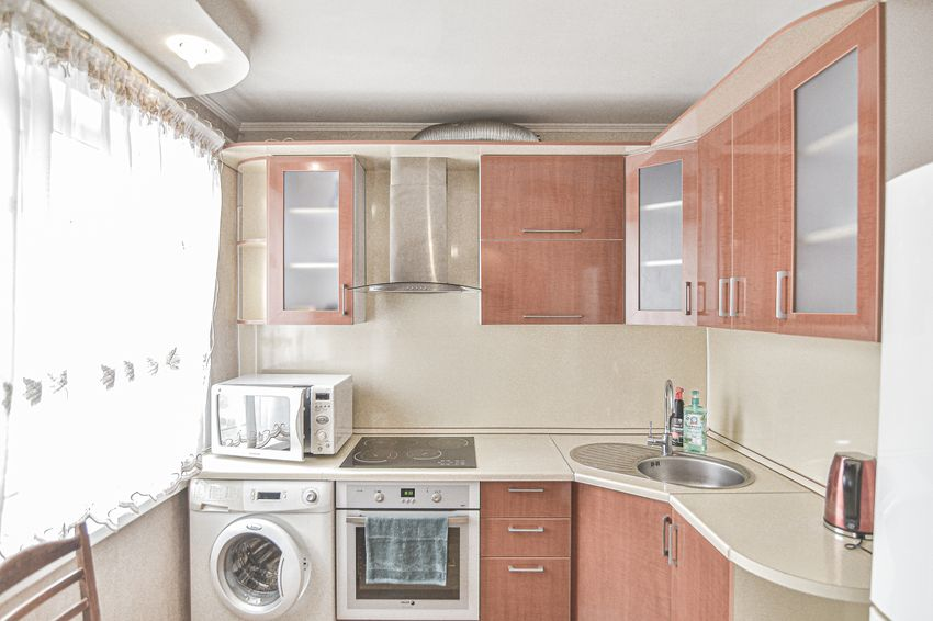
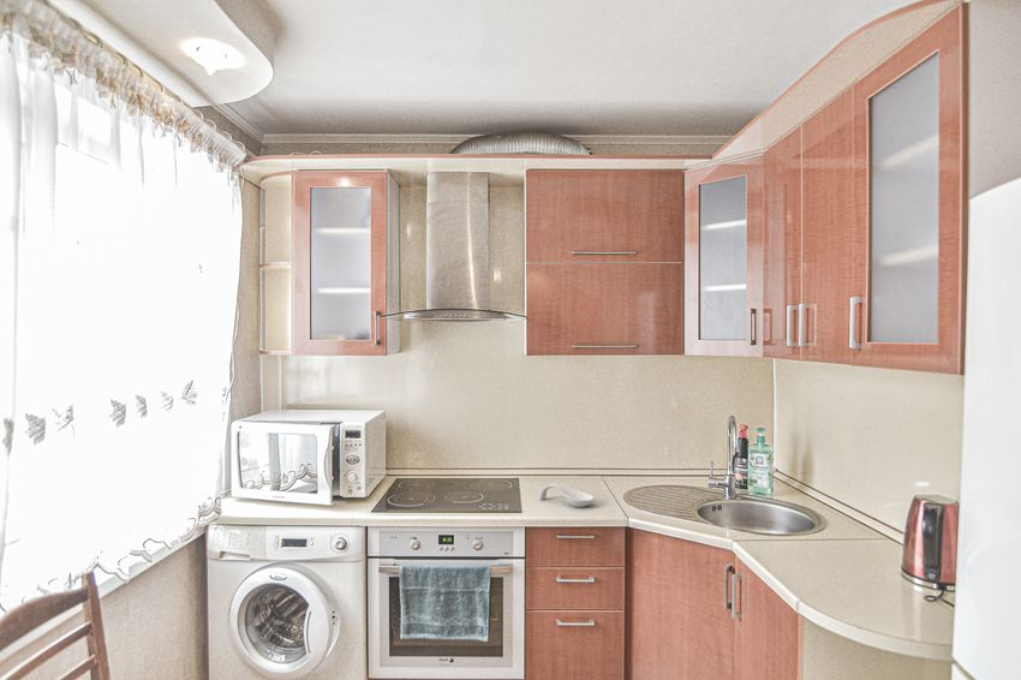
+ spoon rest [538,482,596,508]
